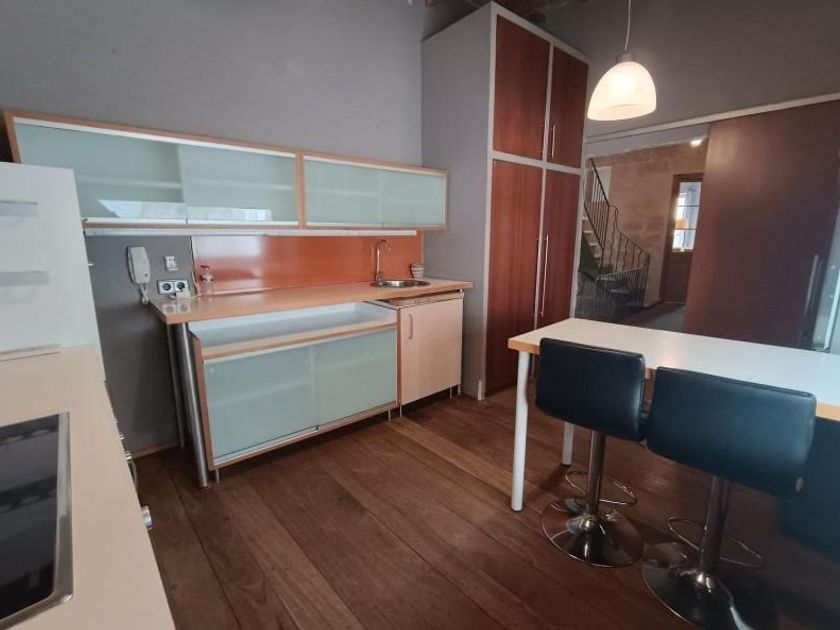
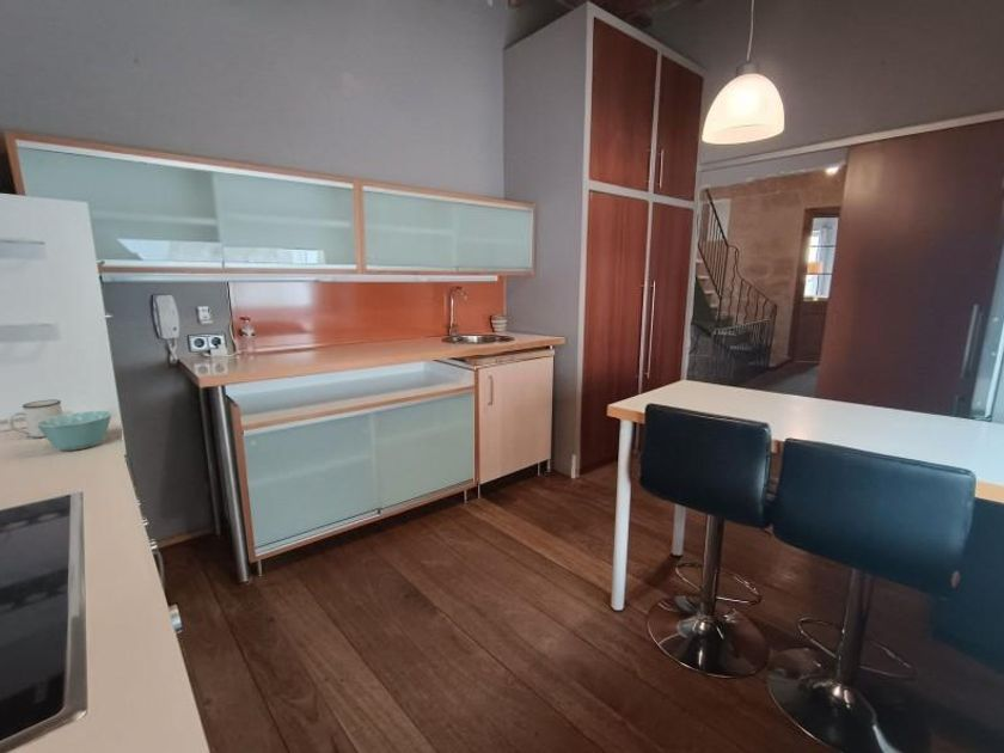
+ bowl [37,410,112,452]
+ mug [6,399,63,439]
